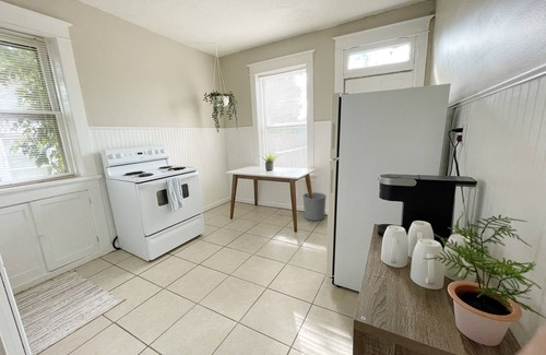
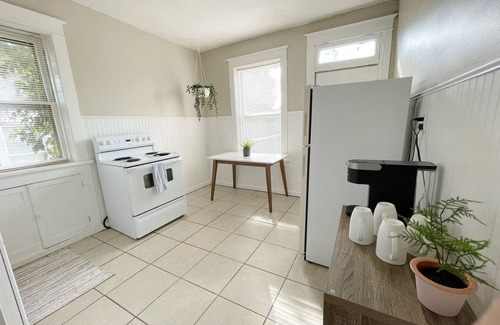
- waste bin [301,191,328,222]
